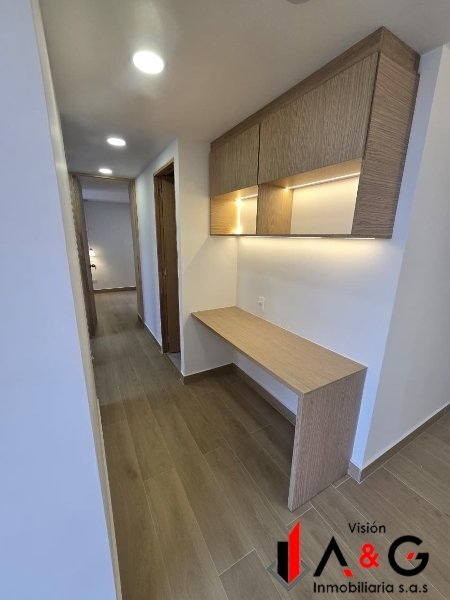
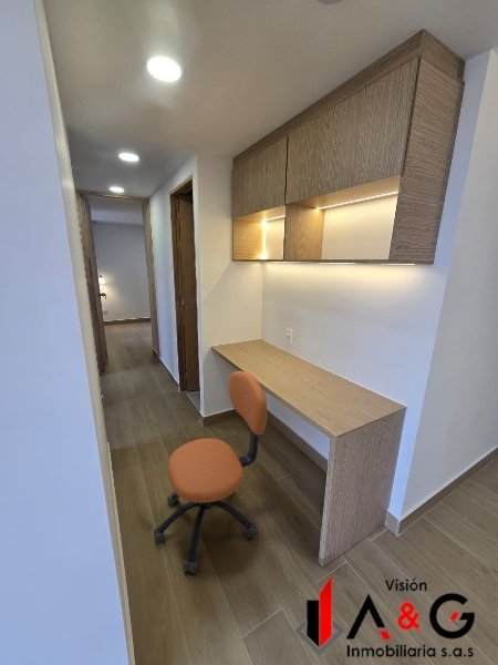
+ office chair [153,370,268,574]
